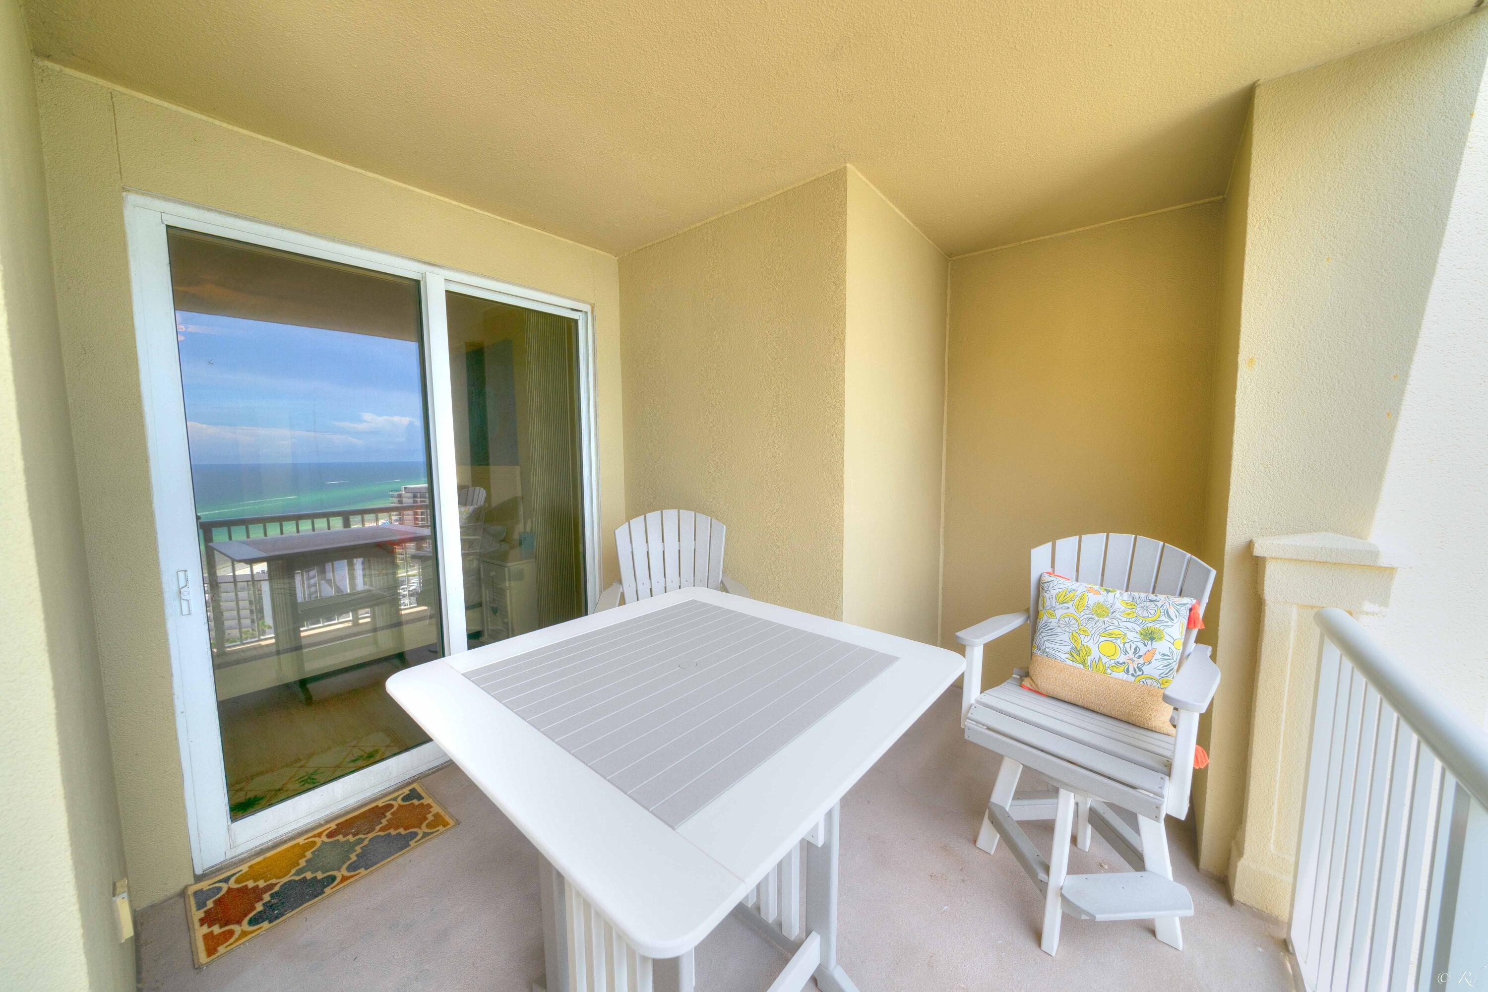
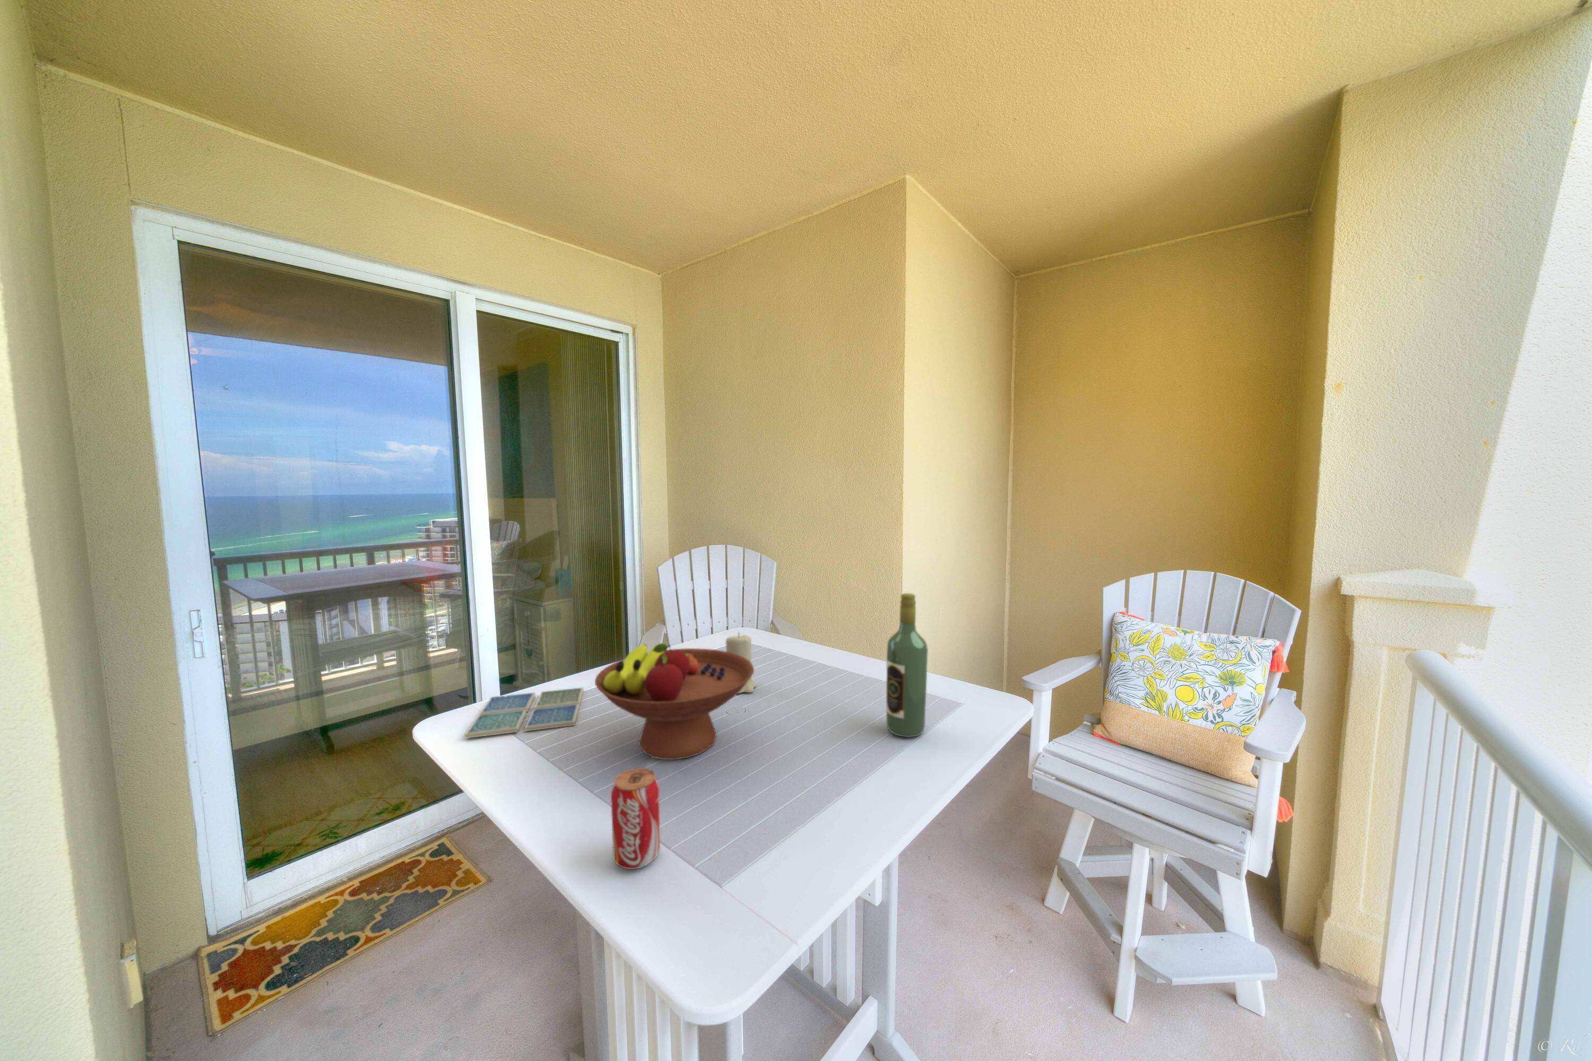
+ drink coaster [464,687,584,739]
+ candle [725,632,757,694]
+ beverage can [610,767,661,870]
+ fruit bowl [595,643,755,760]
+ wine bottle [886,592,929,738]
